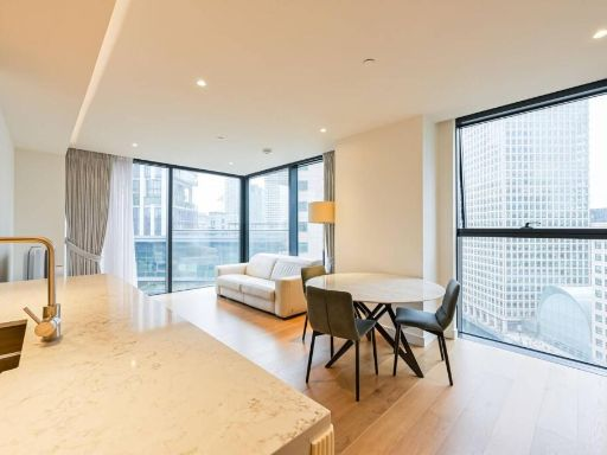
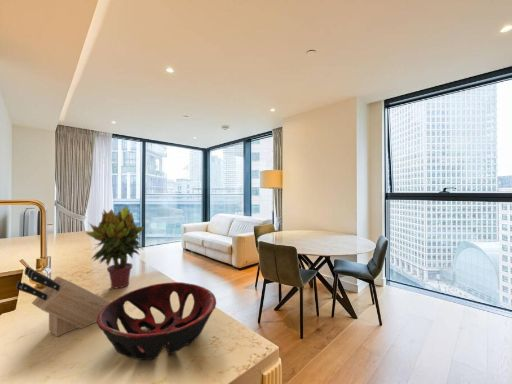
+ potted plant [85,205,145,289]
+ knife block [15,266,111,337]
+ decorative bowl [96,281,217,361]
